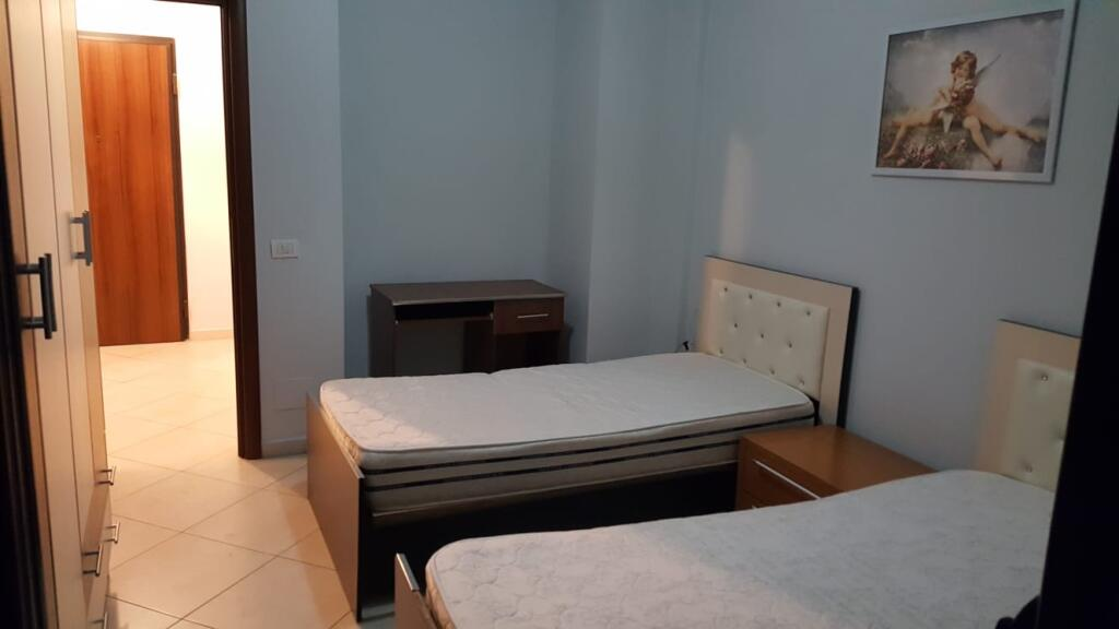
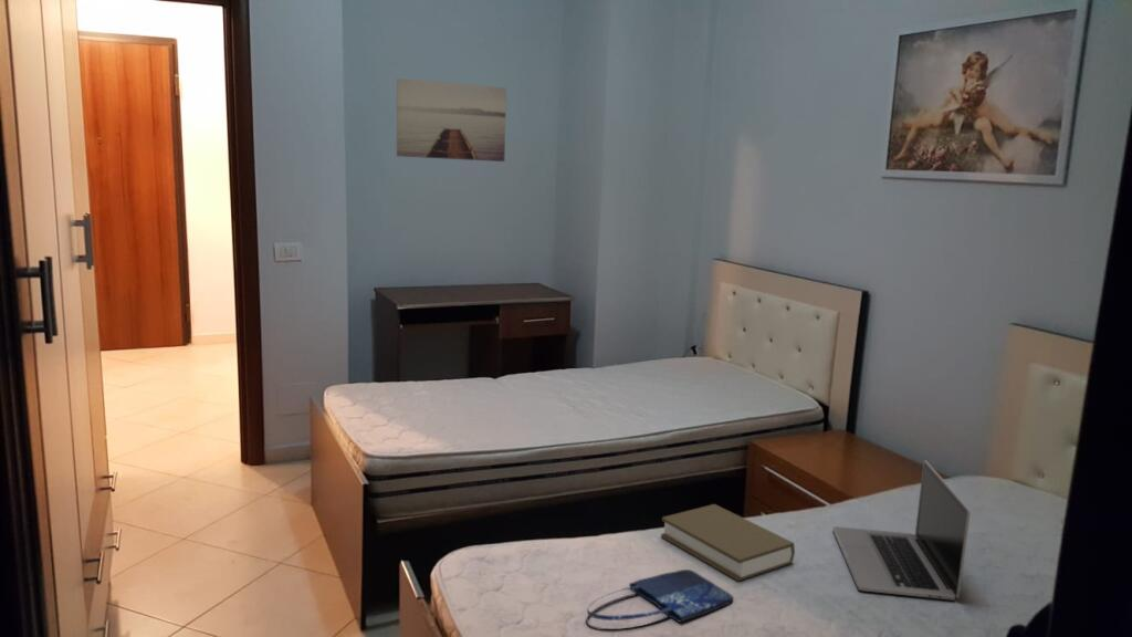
+ wall art [396,77,507,163]
+ book [660,503,796,583]
+ shopping bag [586,568,734,631]
+ laptop [831,459,972,601]
